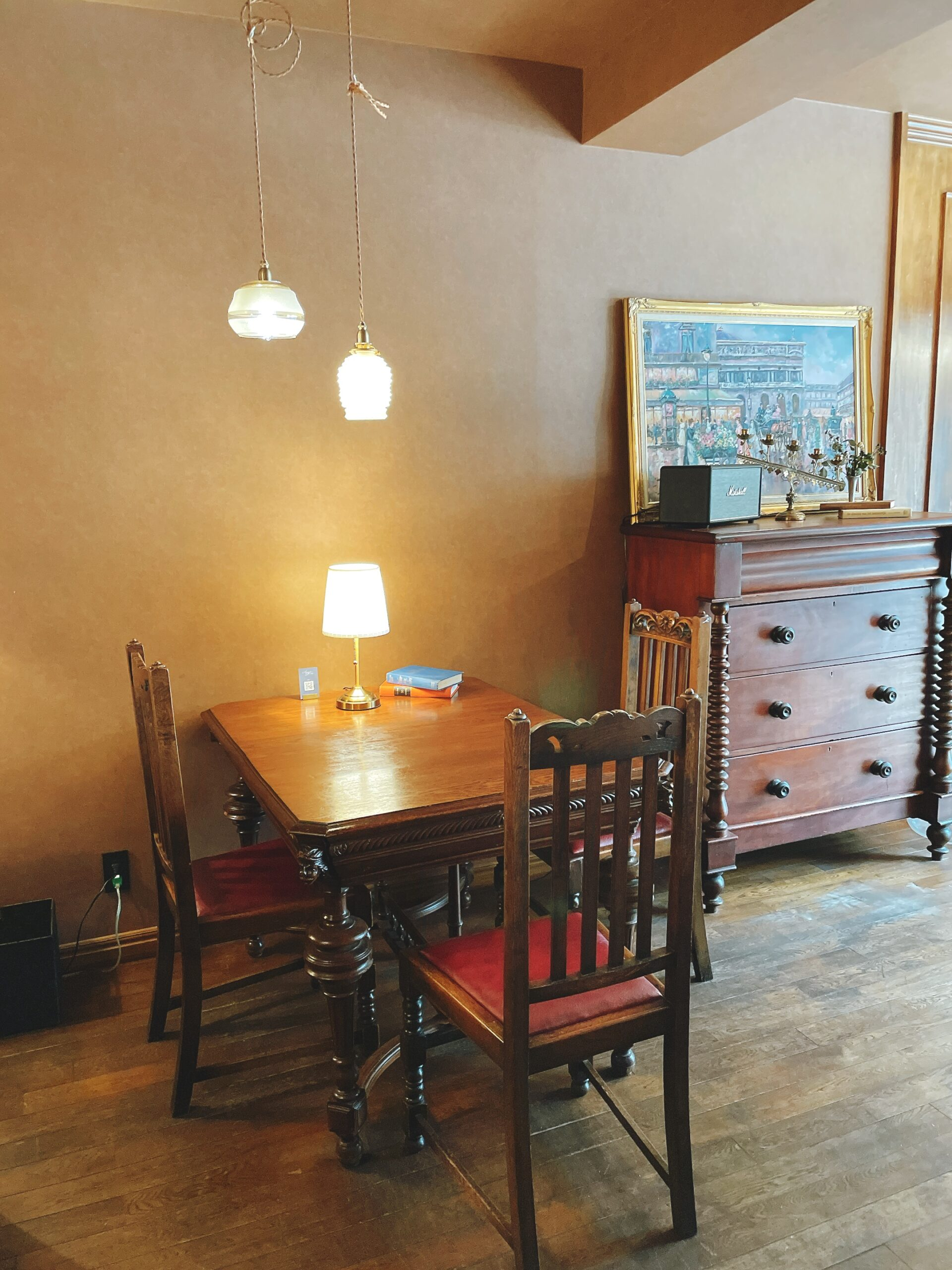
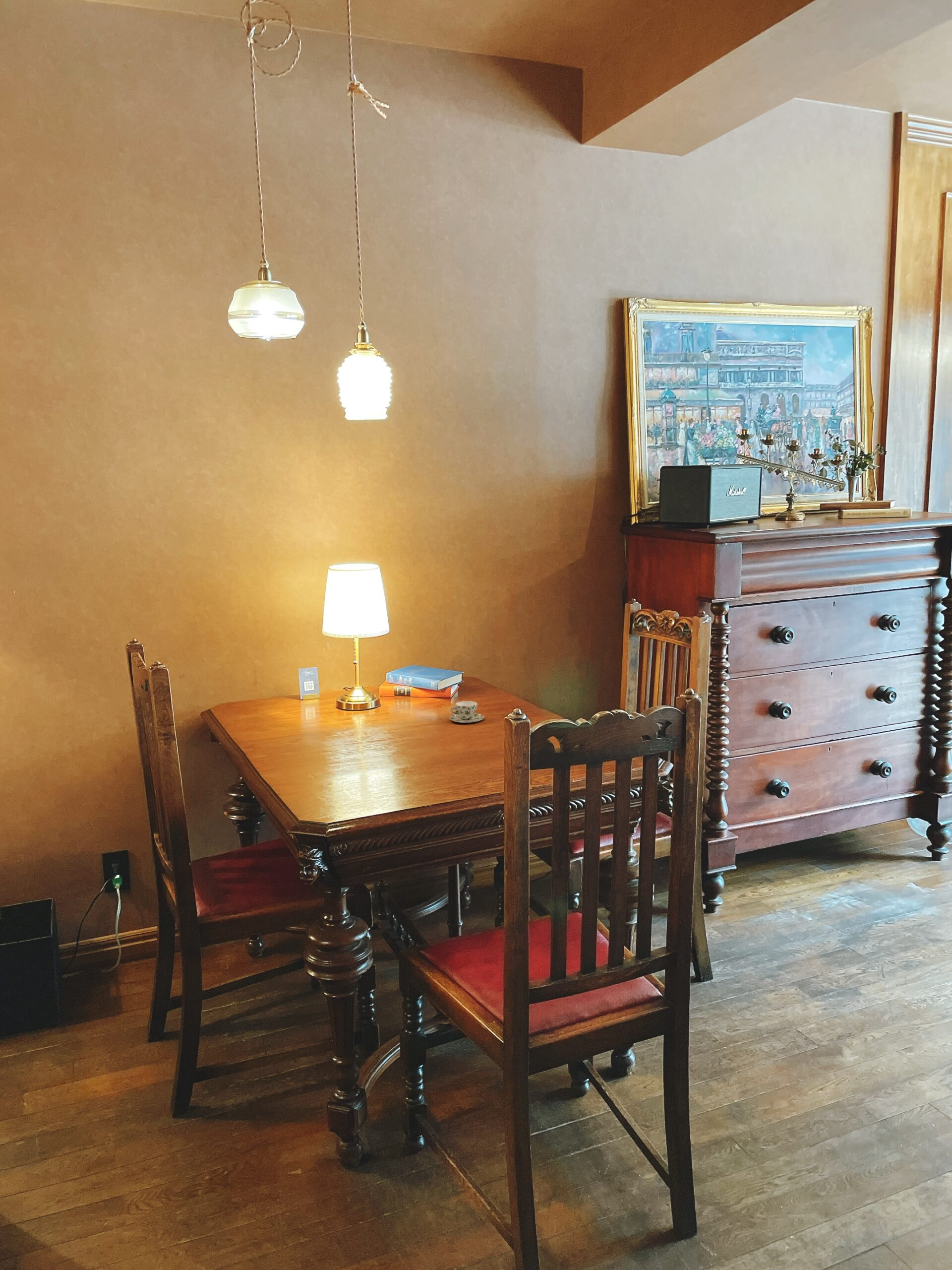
+ teacup [449,700,485,724]
